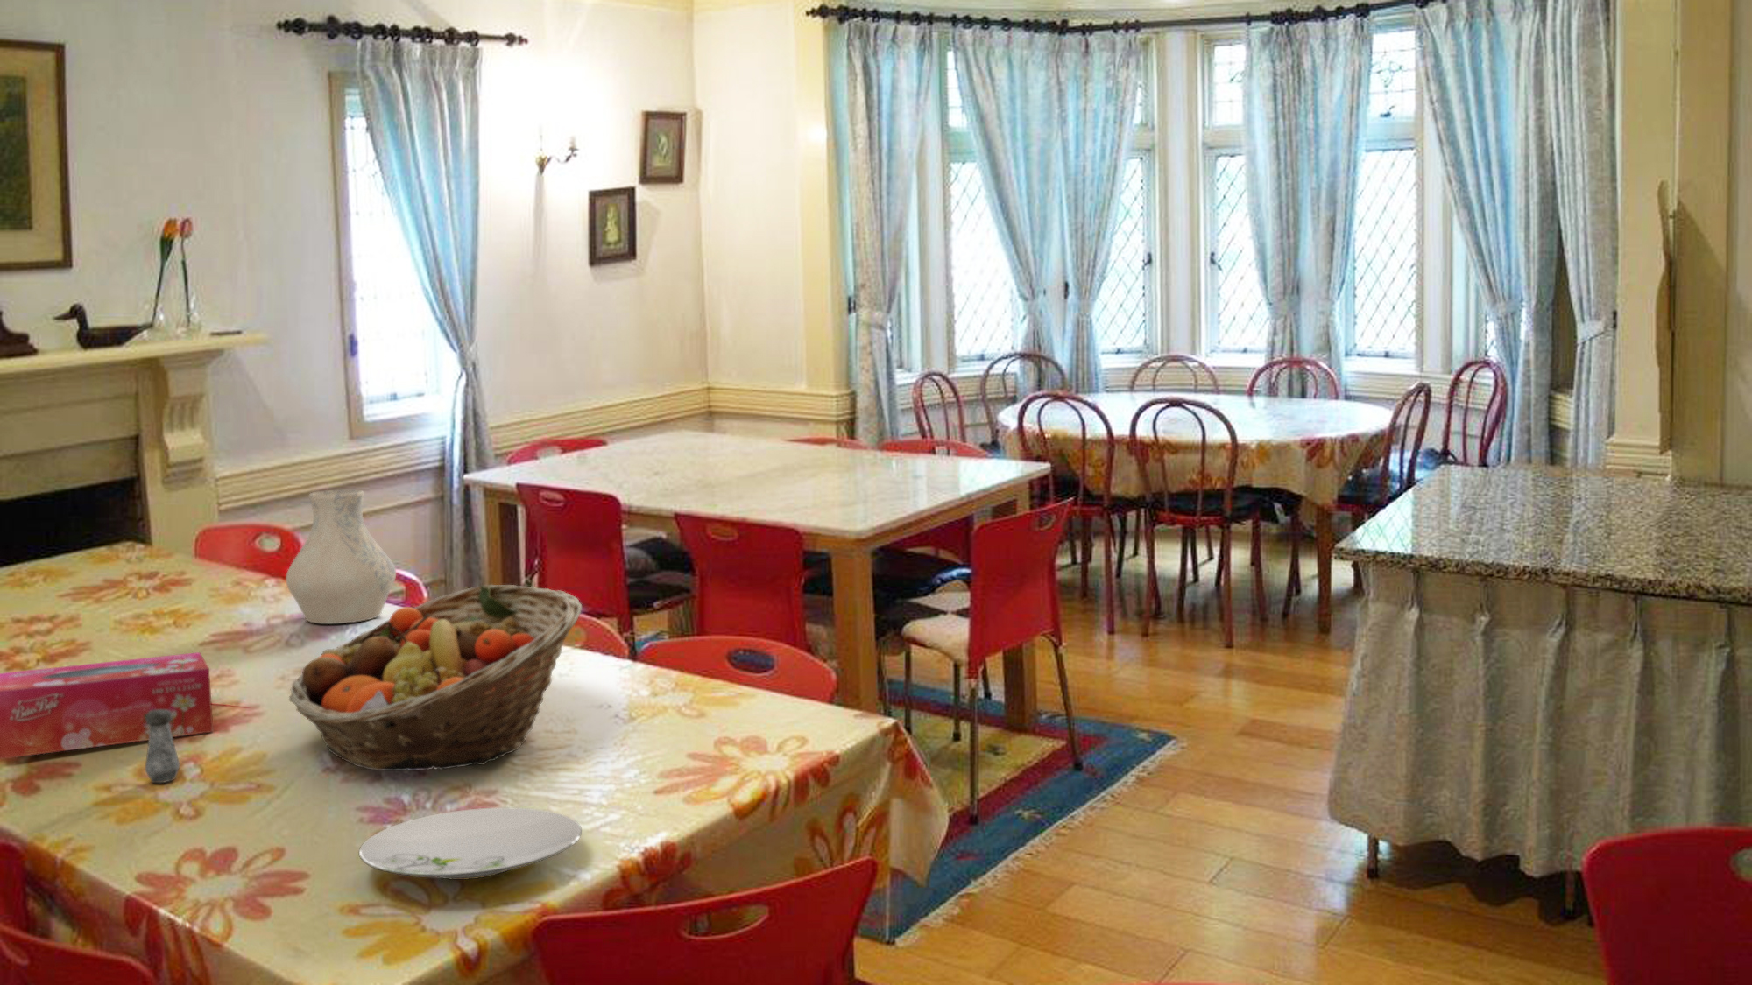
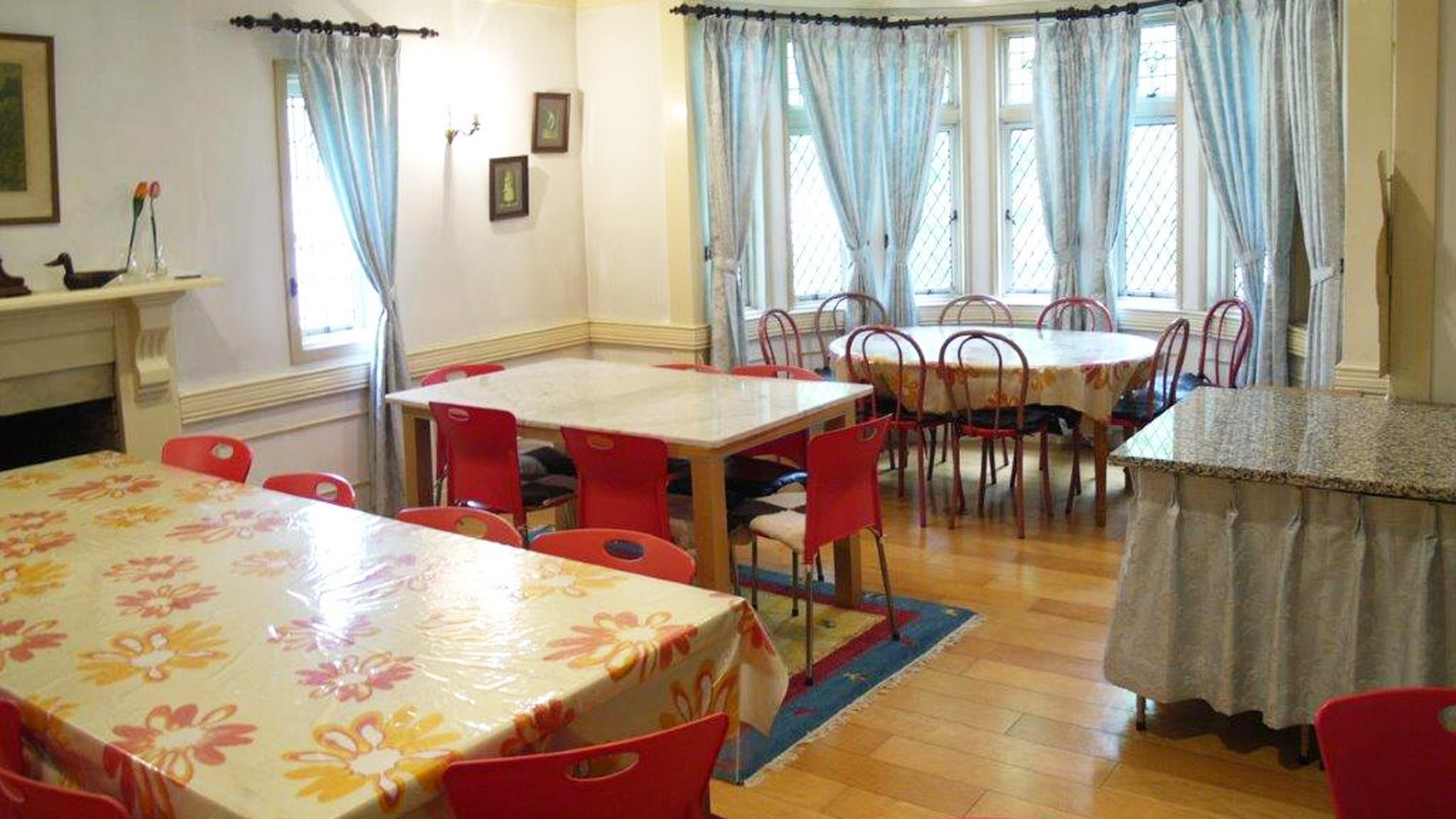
- fruit basket [289,585,582,772]
- tissue box [0,652,214,760]
- salt shaker [144,710,180,784]
- vase [285,488,397,624]
- plate [359,806,582,880]
